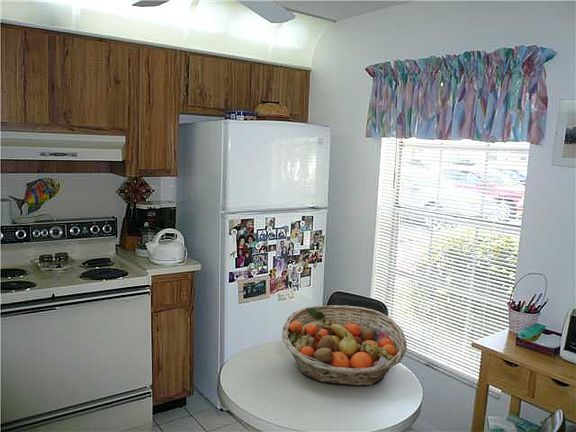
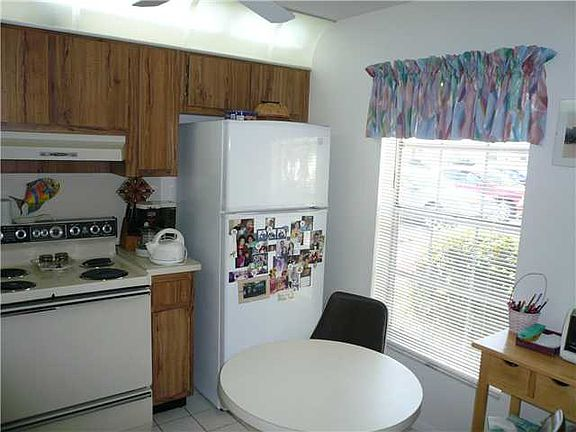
- fruit basket [281,304,408,387]
